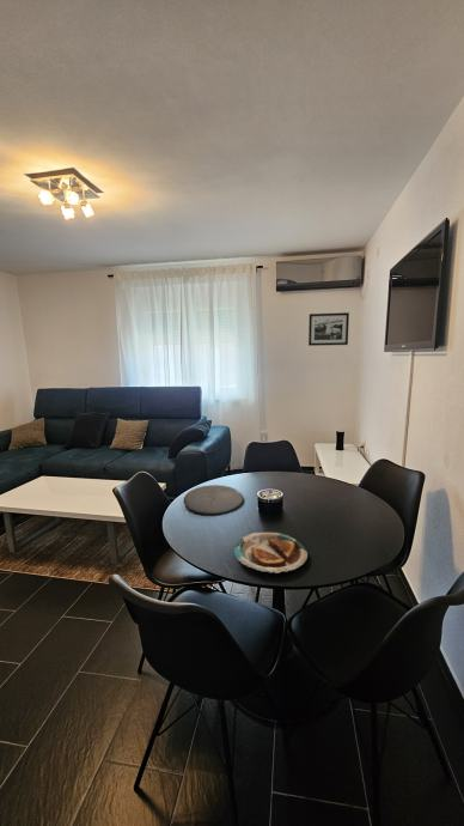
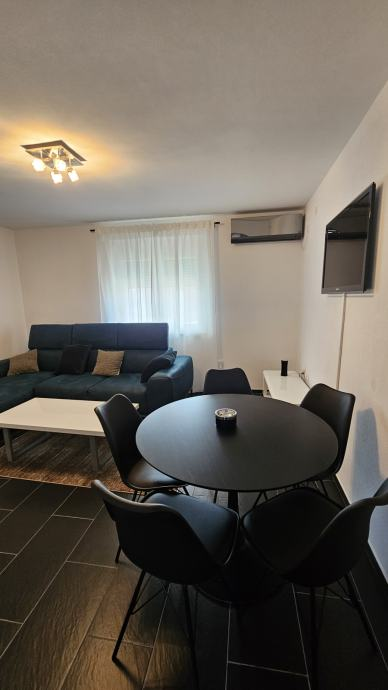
- picture frame [307,311,350,347]
- plate [182,484,244,516]
- plate [233,532,309,575]
